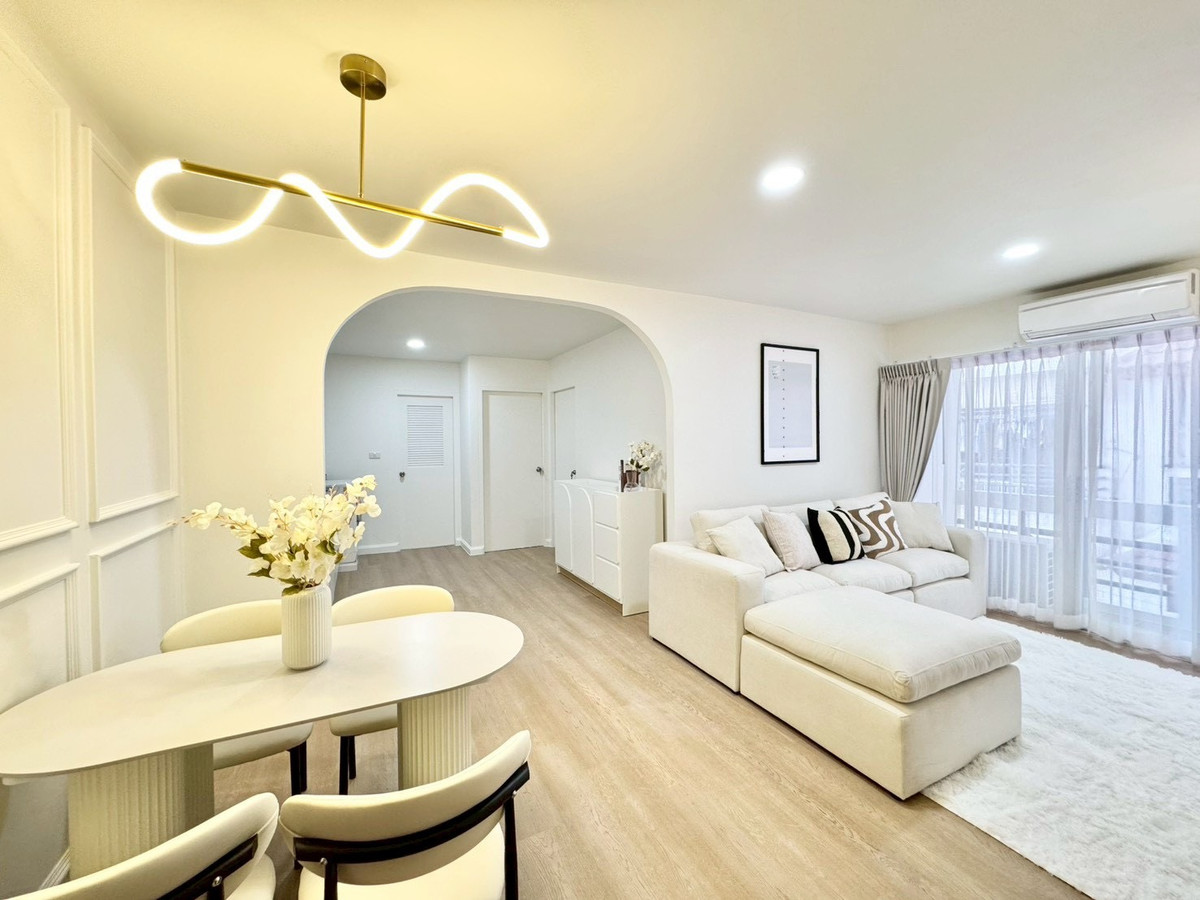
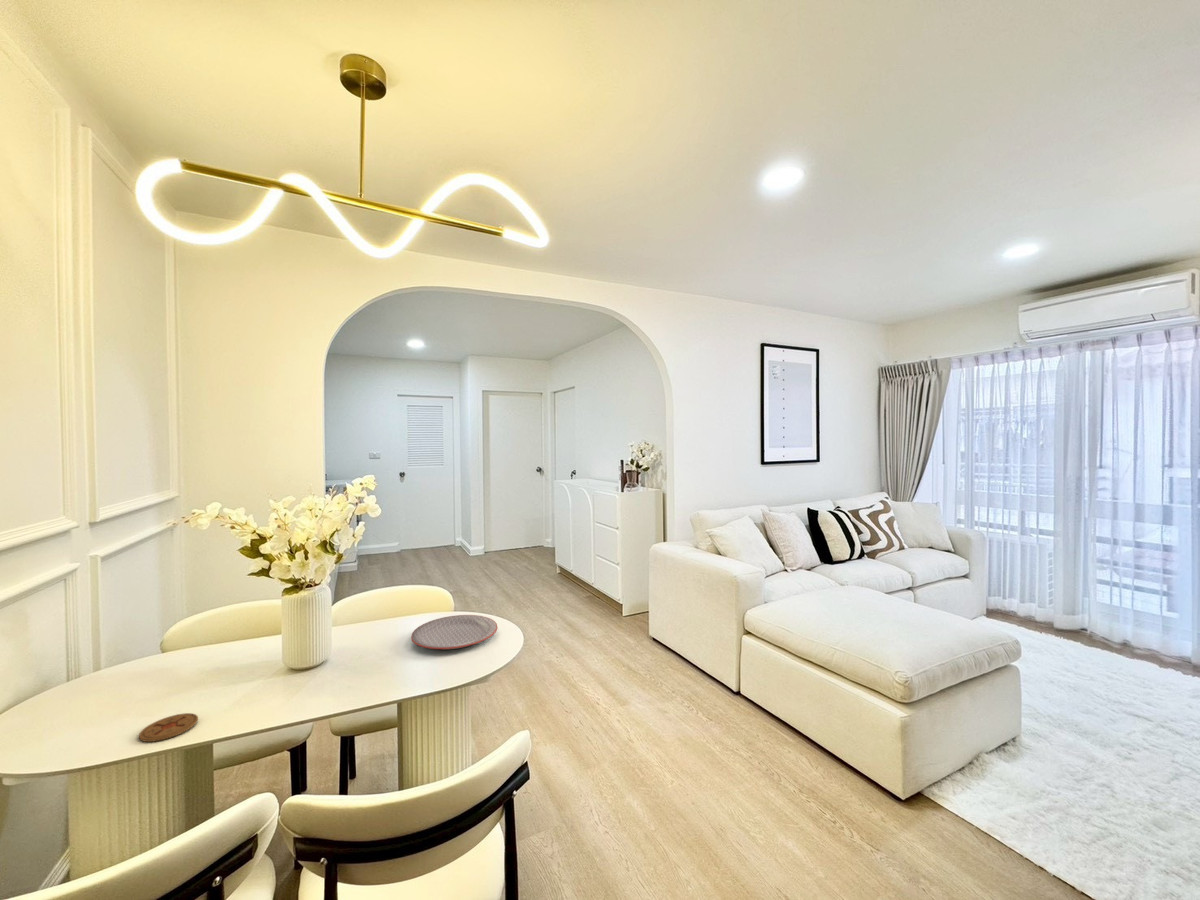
+ coaster [138,712,199,743]
+ plate [410,614,499,650]
